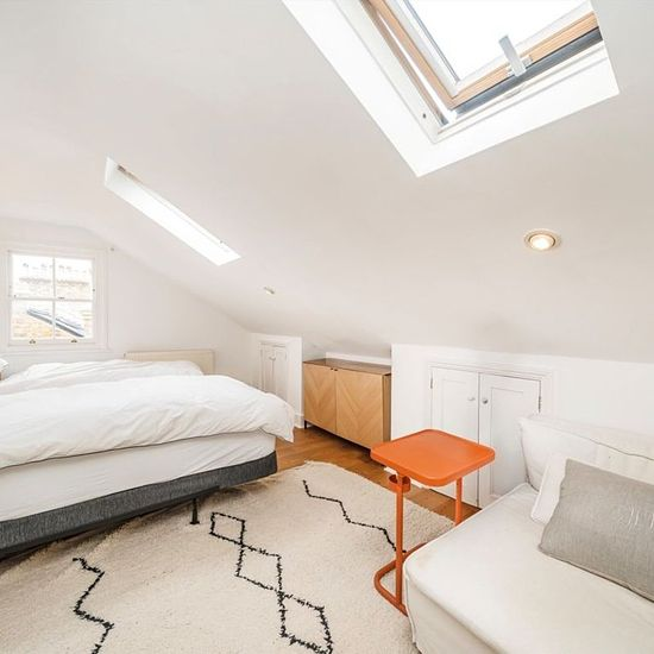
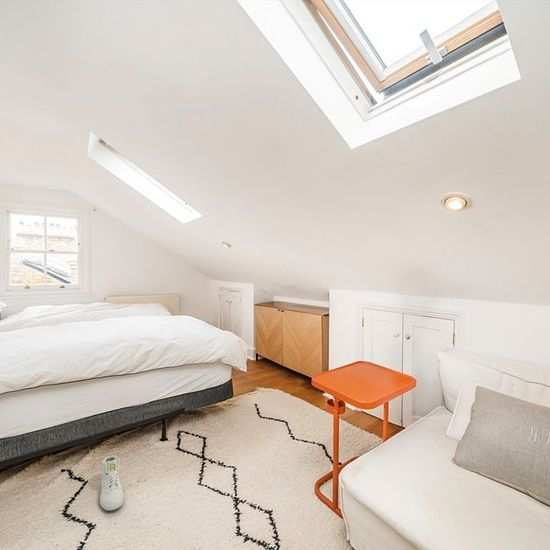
+ sneaker [99,455,125,511]
